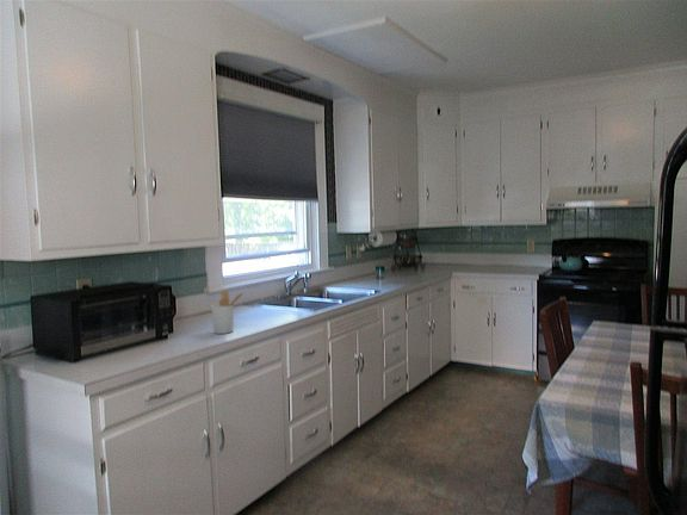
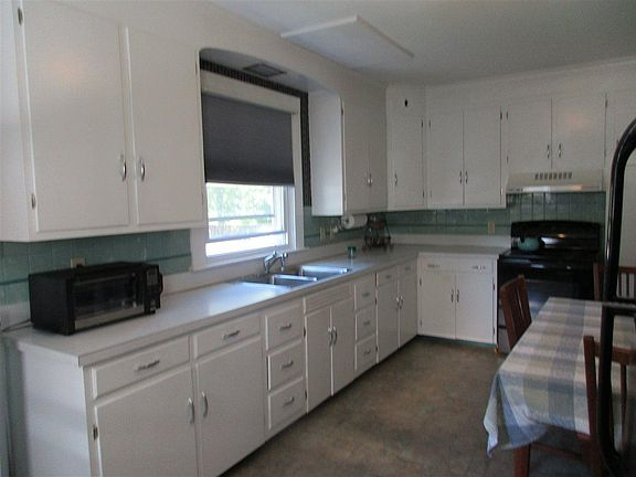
- utensil holder [210,290,245,335]
